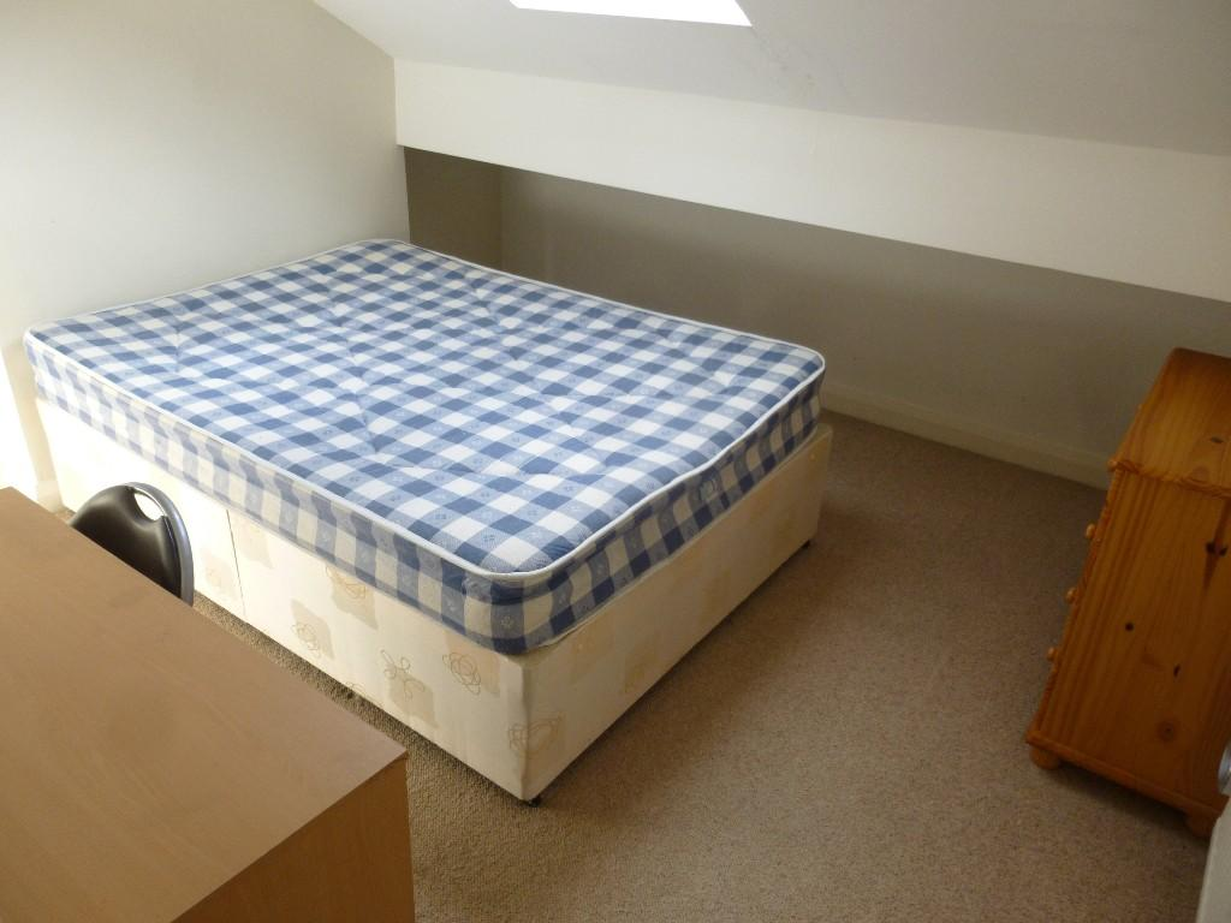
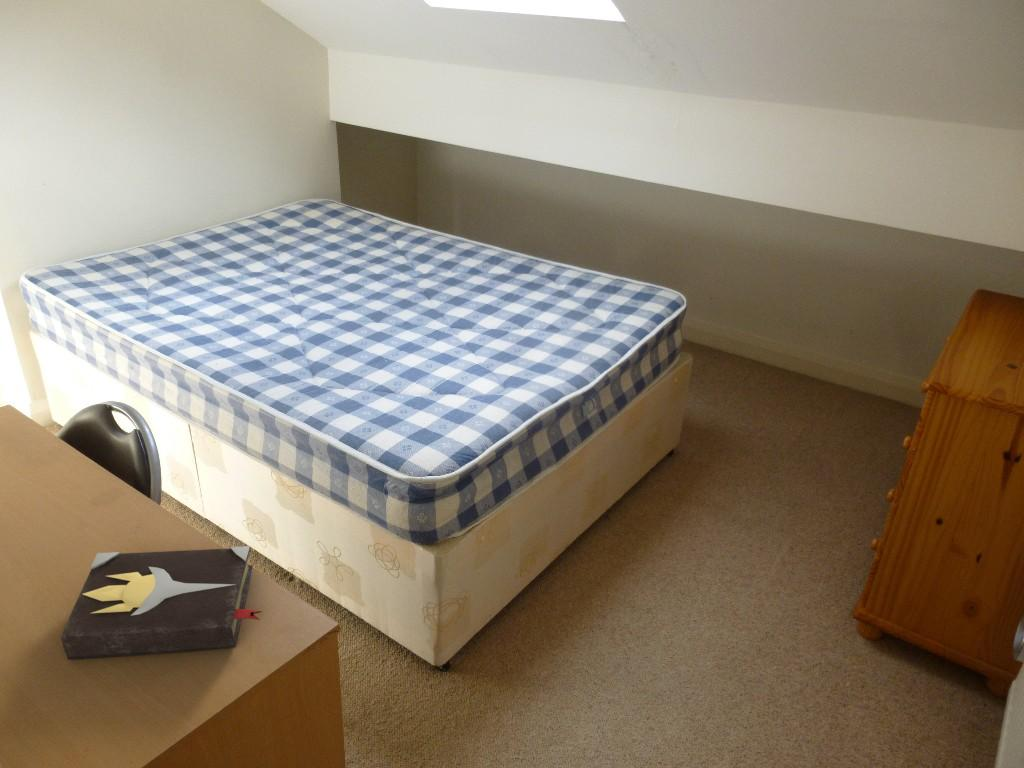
+ hardback book [60,545,263,661]
